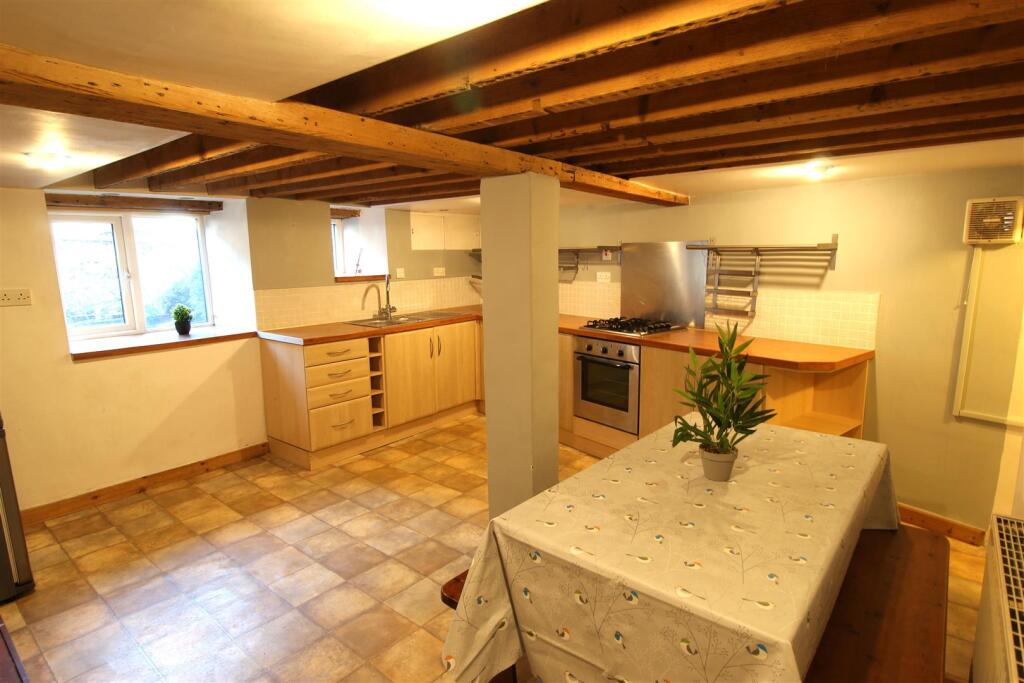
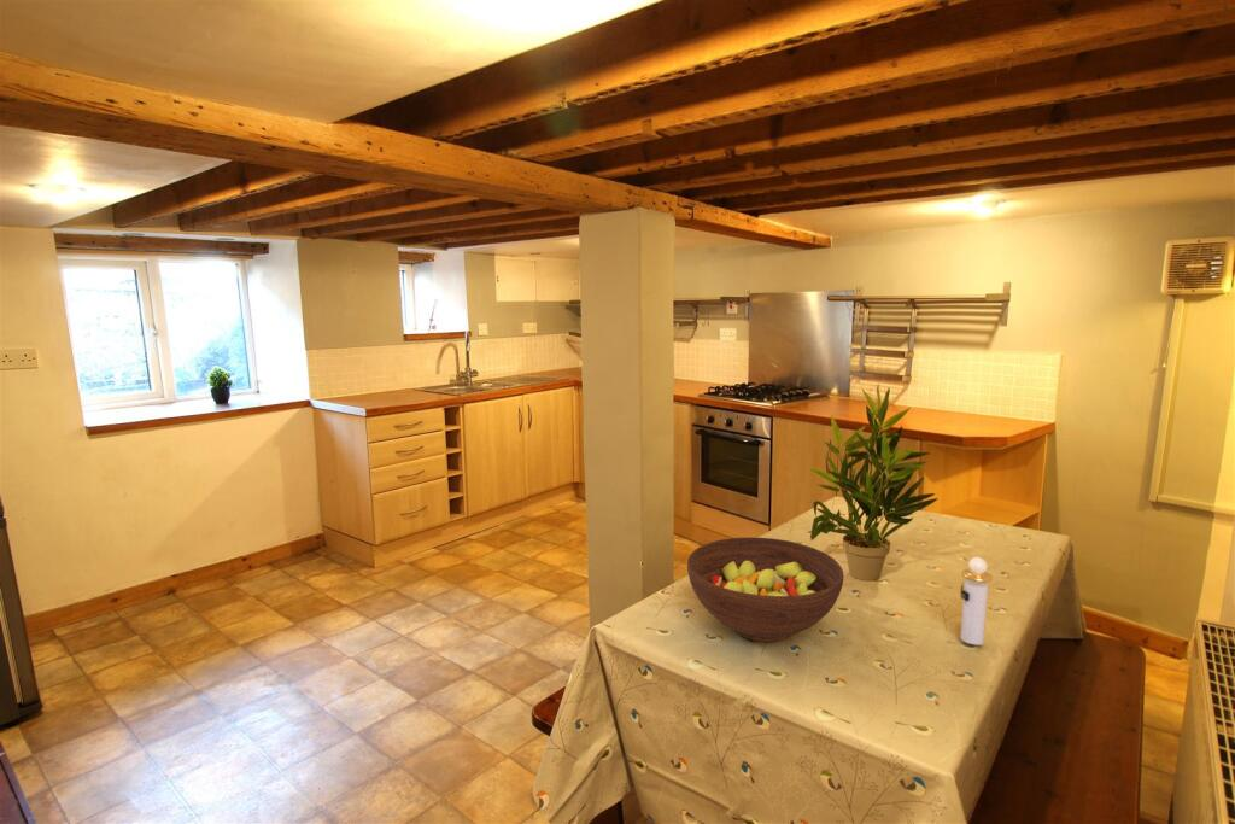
+ fruit bowl [686,537,844,643]
+ perfume bottle [959,556,994,647]
